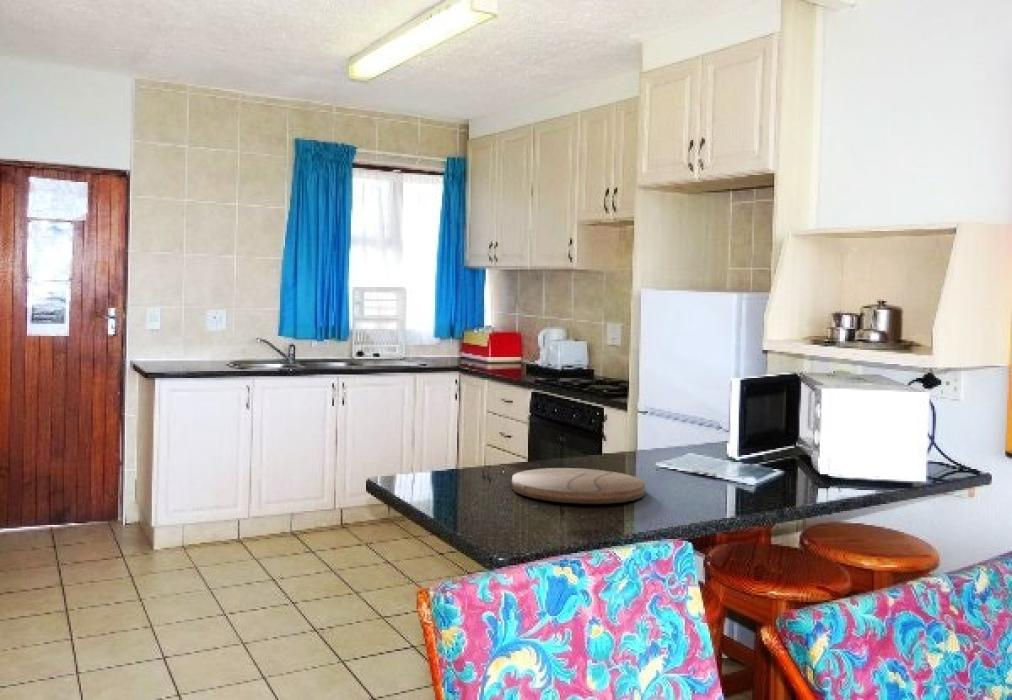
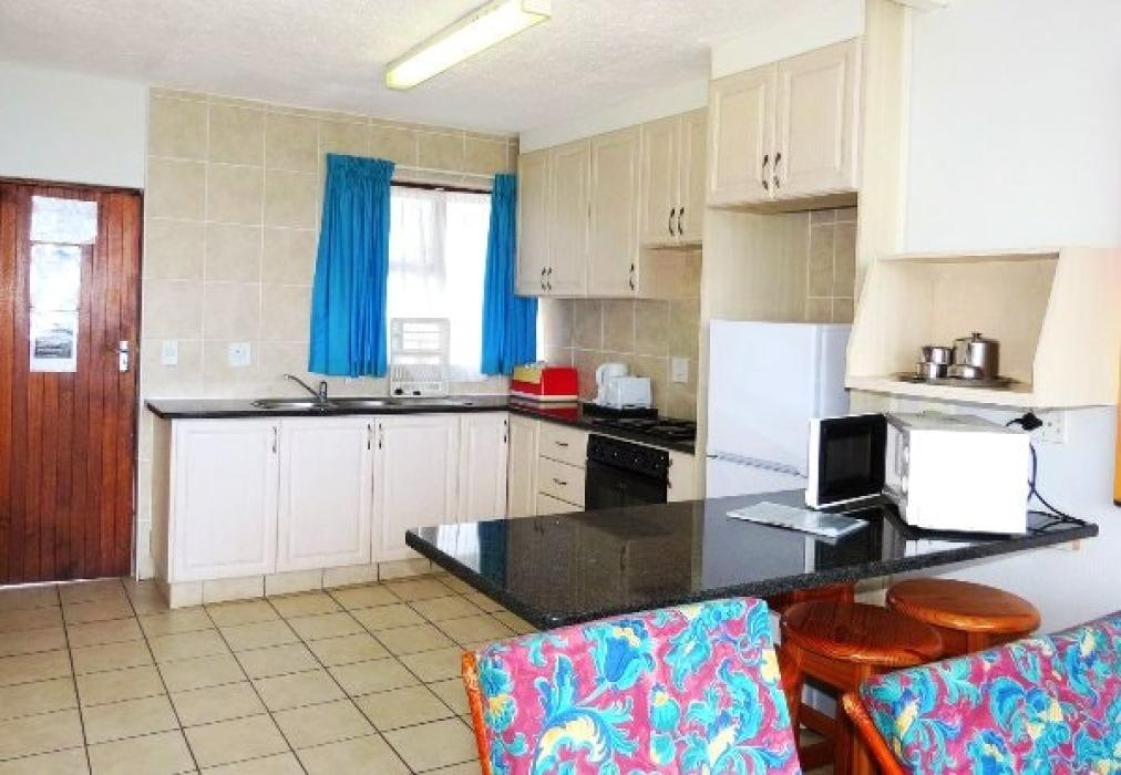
- cutting board [511,467,646,505]
